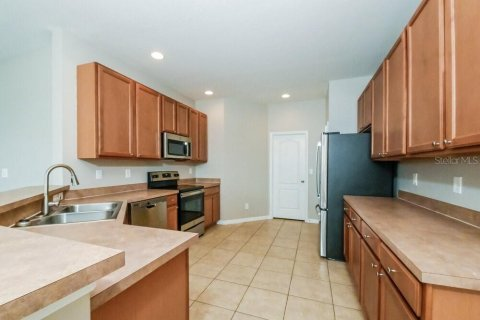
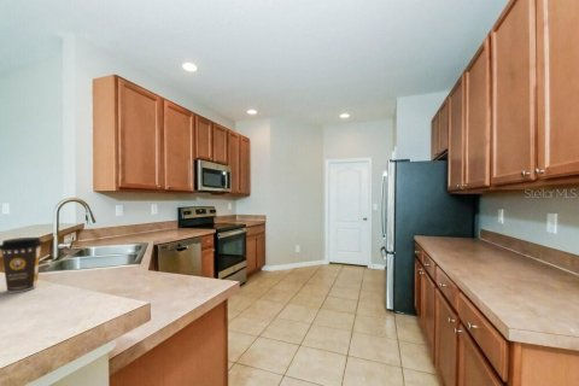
+ coffee cup [0,236,45,293]
